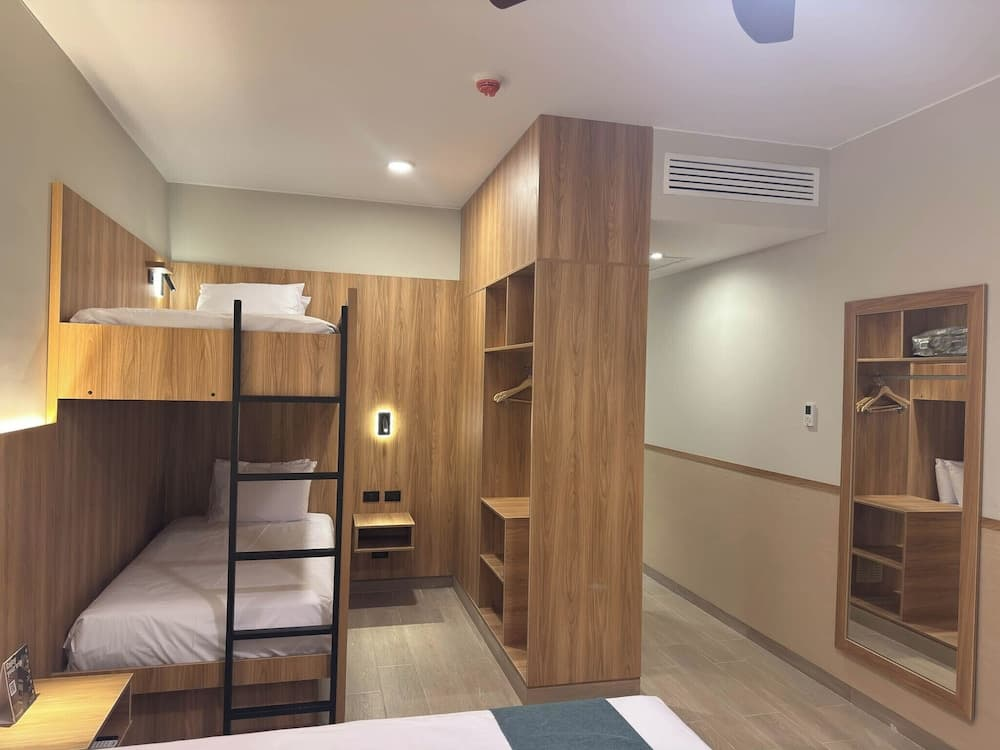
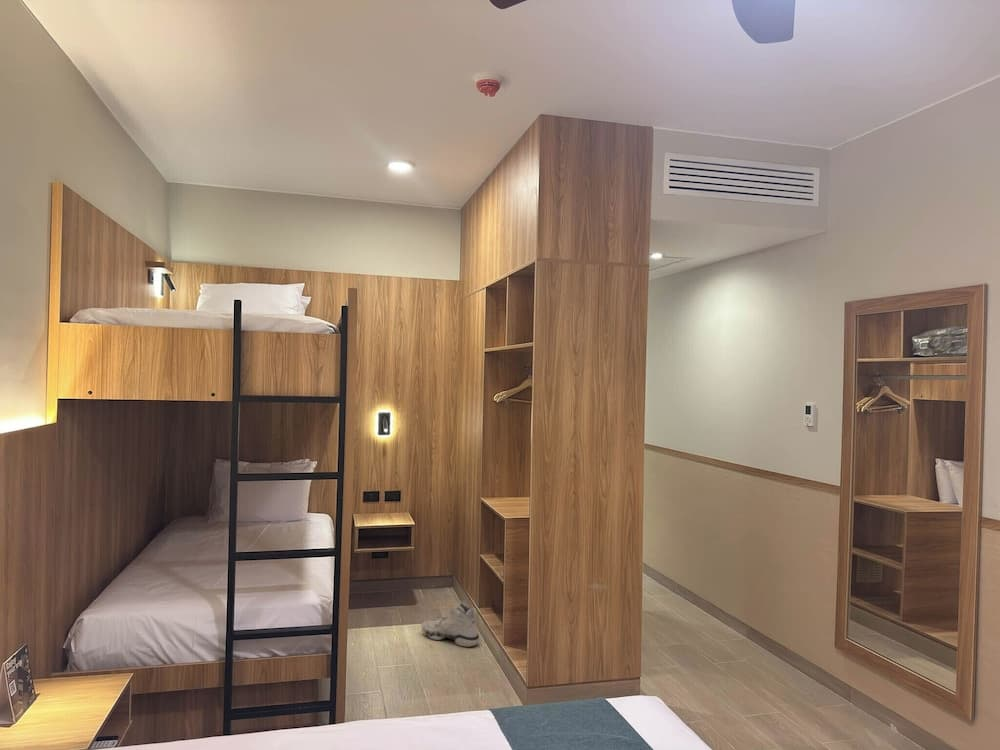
+ sneaker [421,600,480,648]
